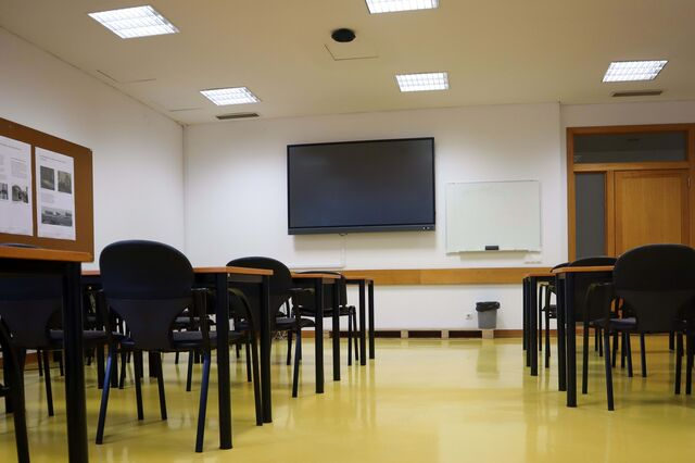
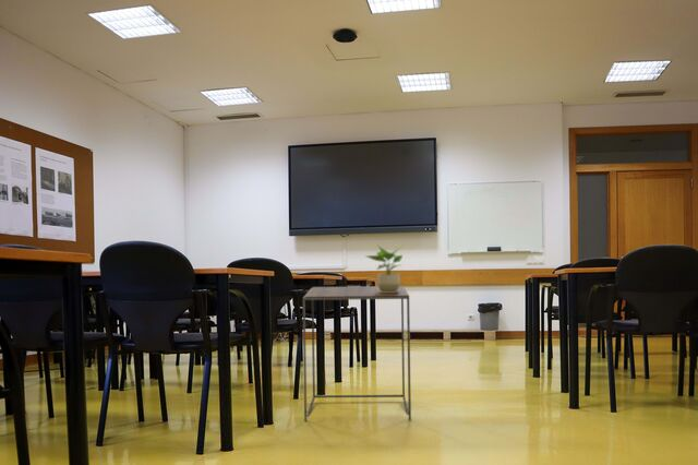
+ potted plant [363,245,405,293]
+ side table [302,285,412,422]
